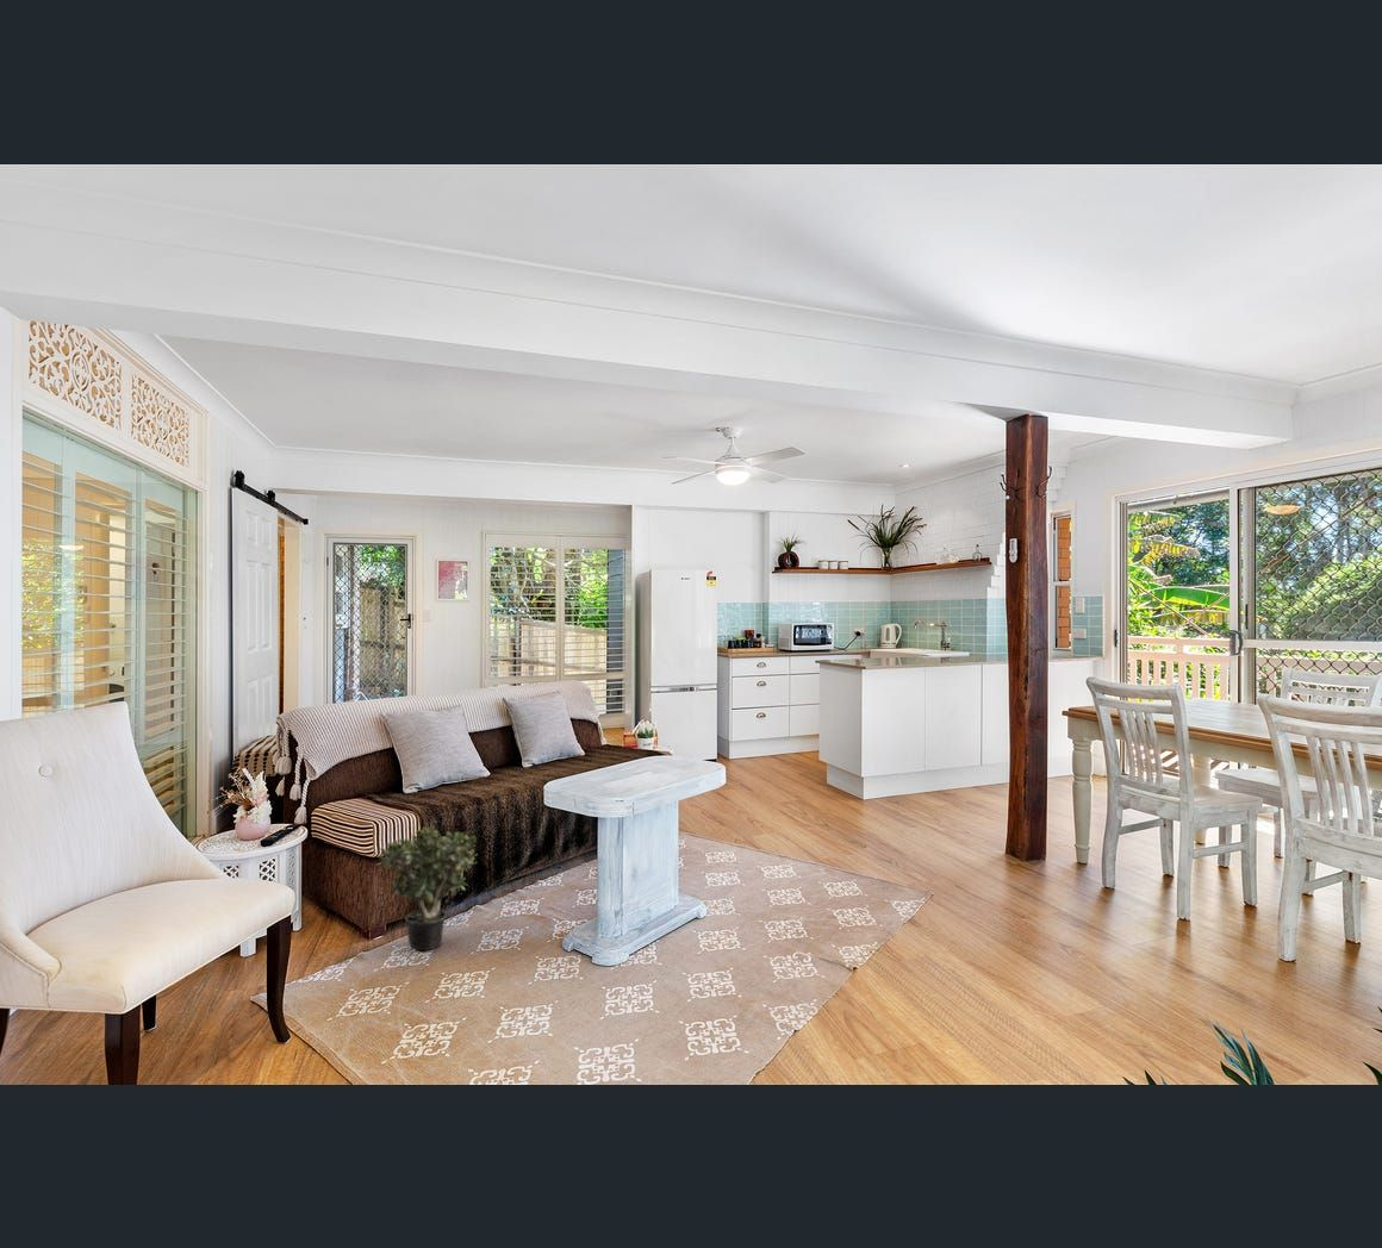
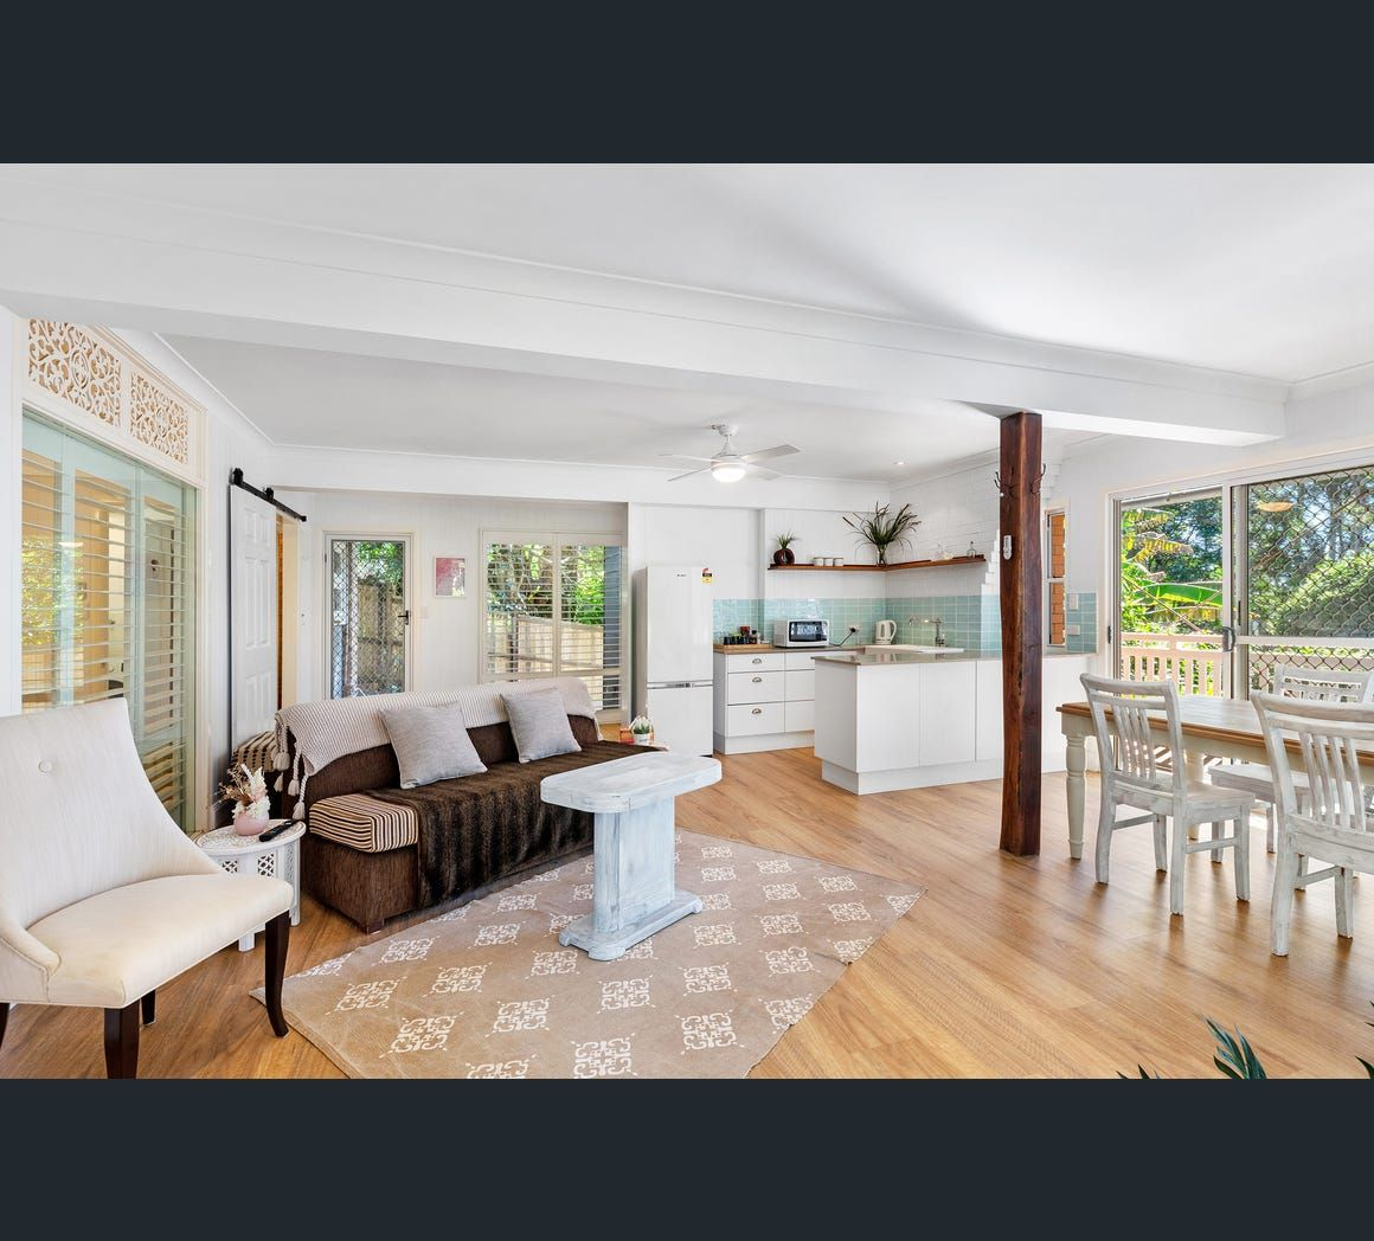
- potted plant [374,824,478,952]
